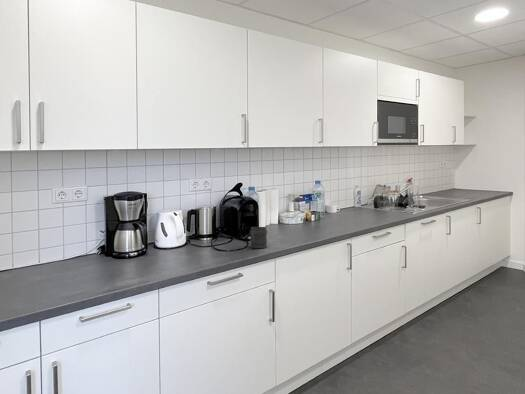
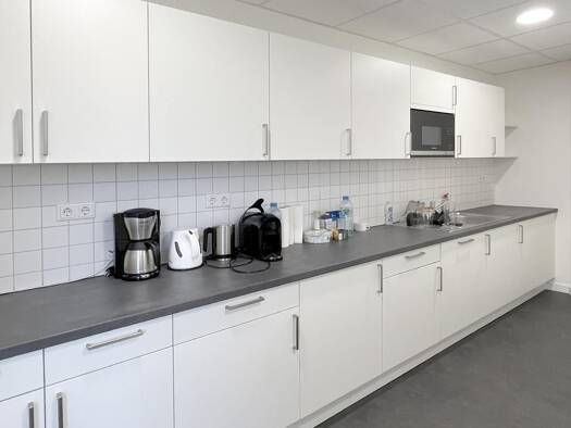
- mug [249,226,268,249]
